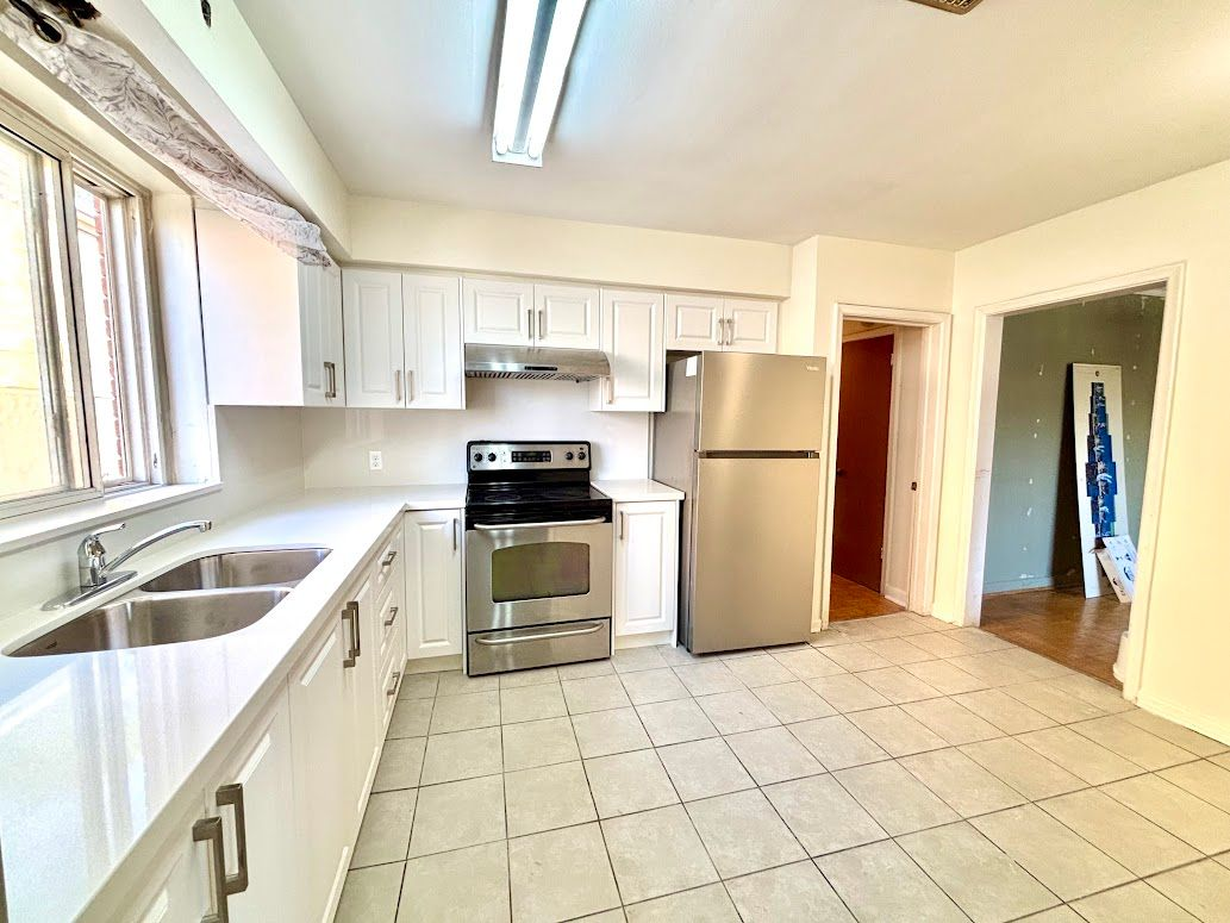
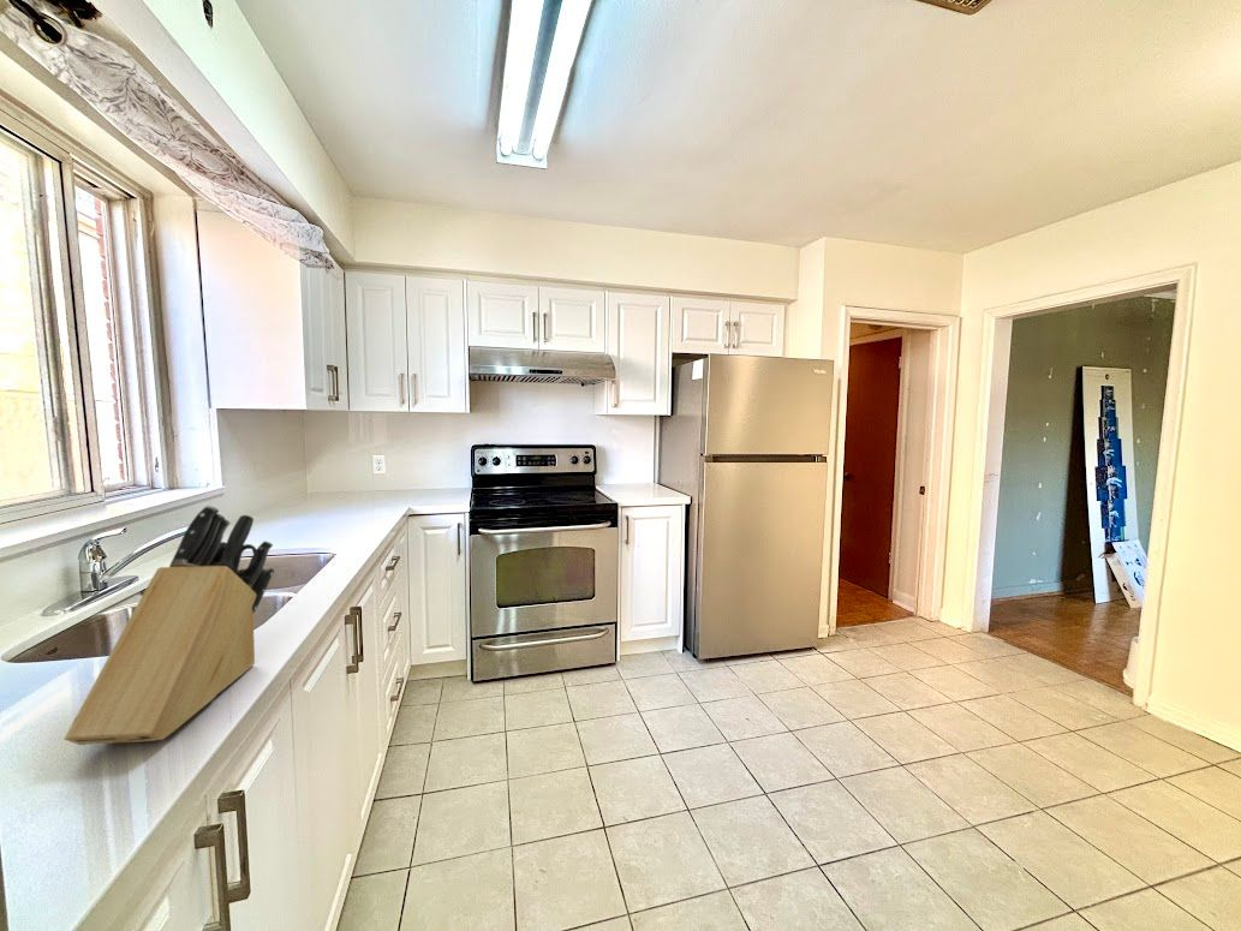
+ knife block [64,505,275,746]
